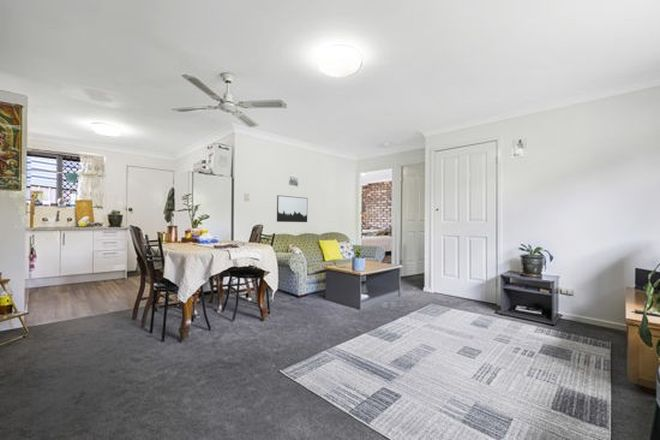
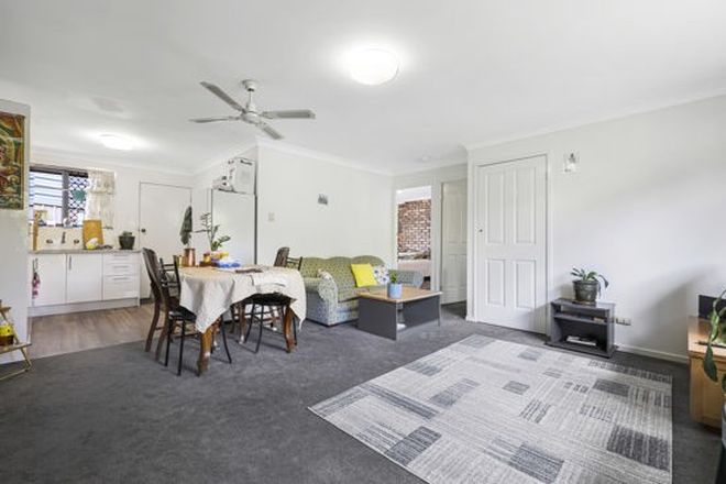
- wall art [276,194,309,223]
